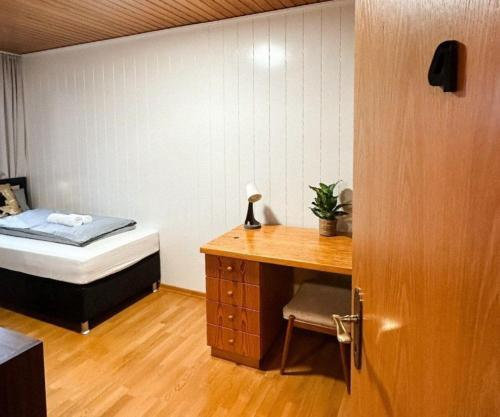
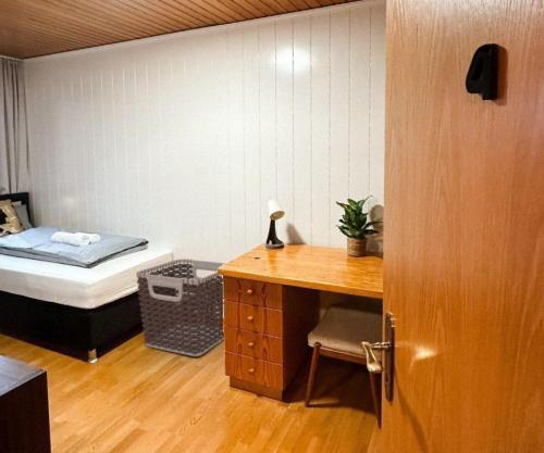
+ clothes hamper [135,257,226,357]
